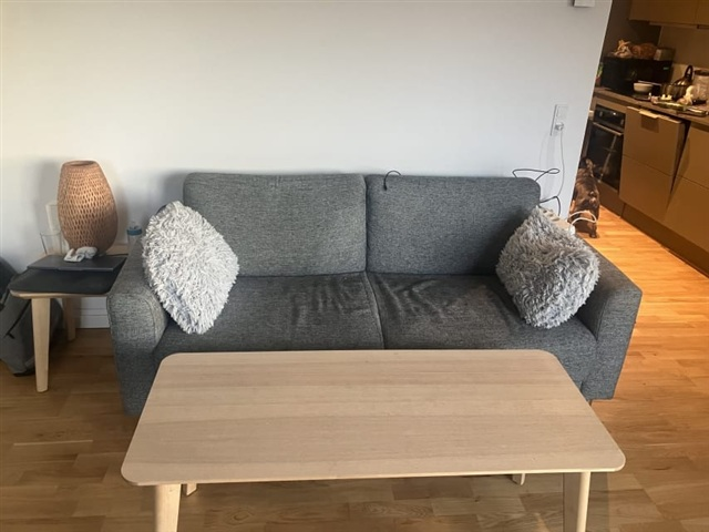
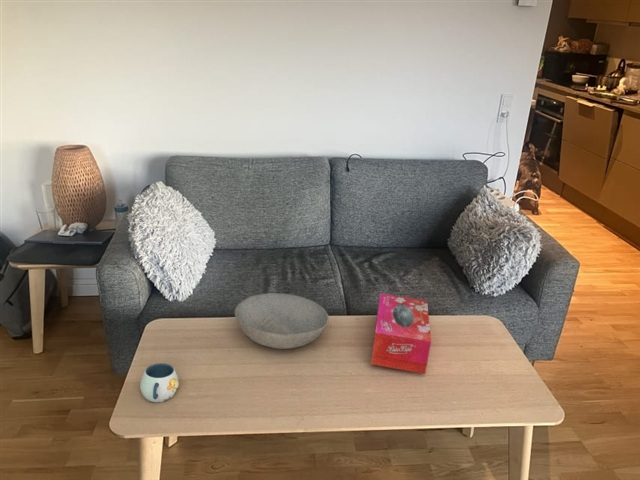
+ tissue box [370,292,432,375]
+ bowl [234,292,330,350]
+ mug [139,362,180,403]
